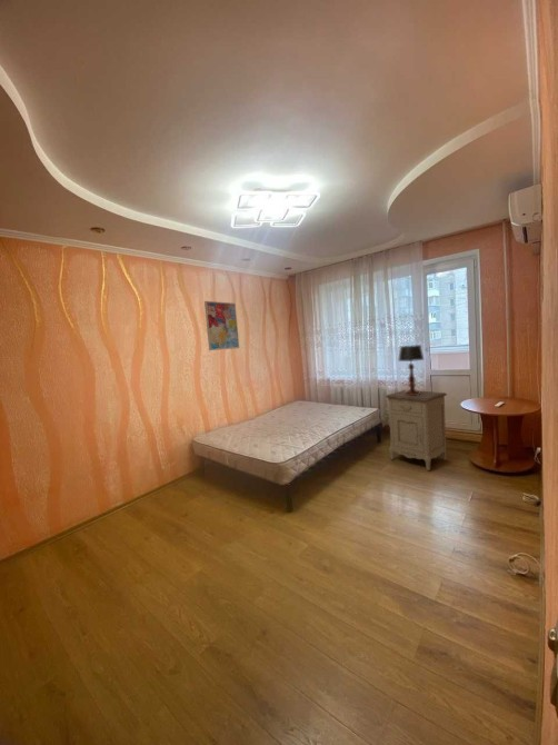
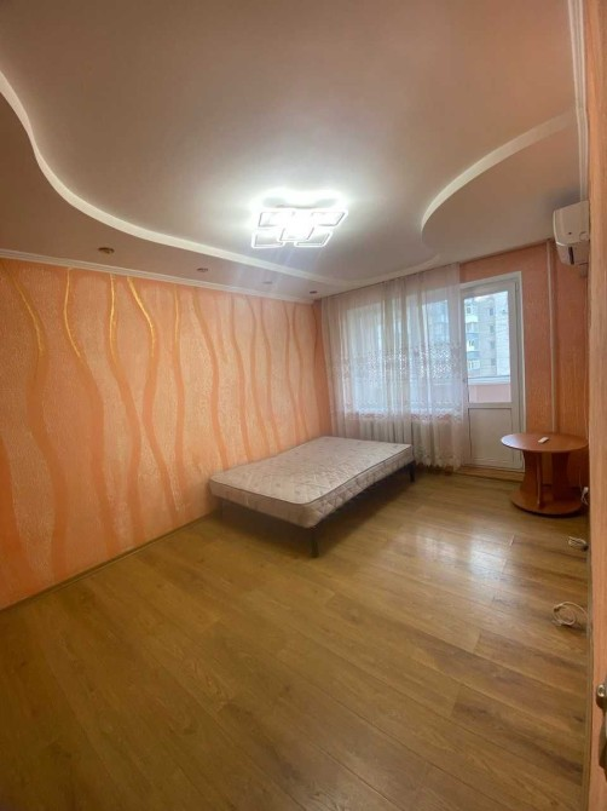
- wall art [203,300,240,351]
- table lamp [397,344,425,395]
- nightstand [385,389,448,471]
